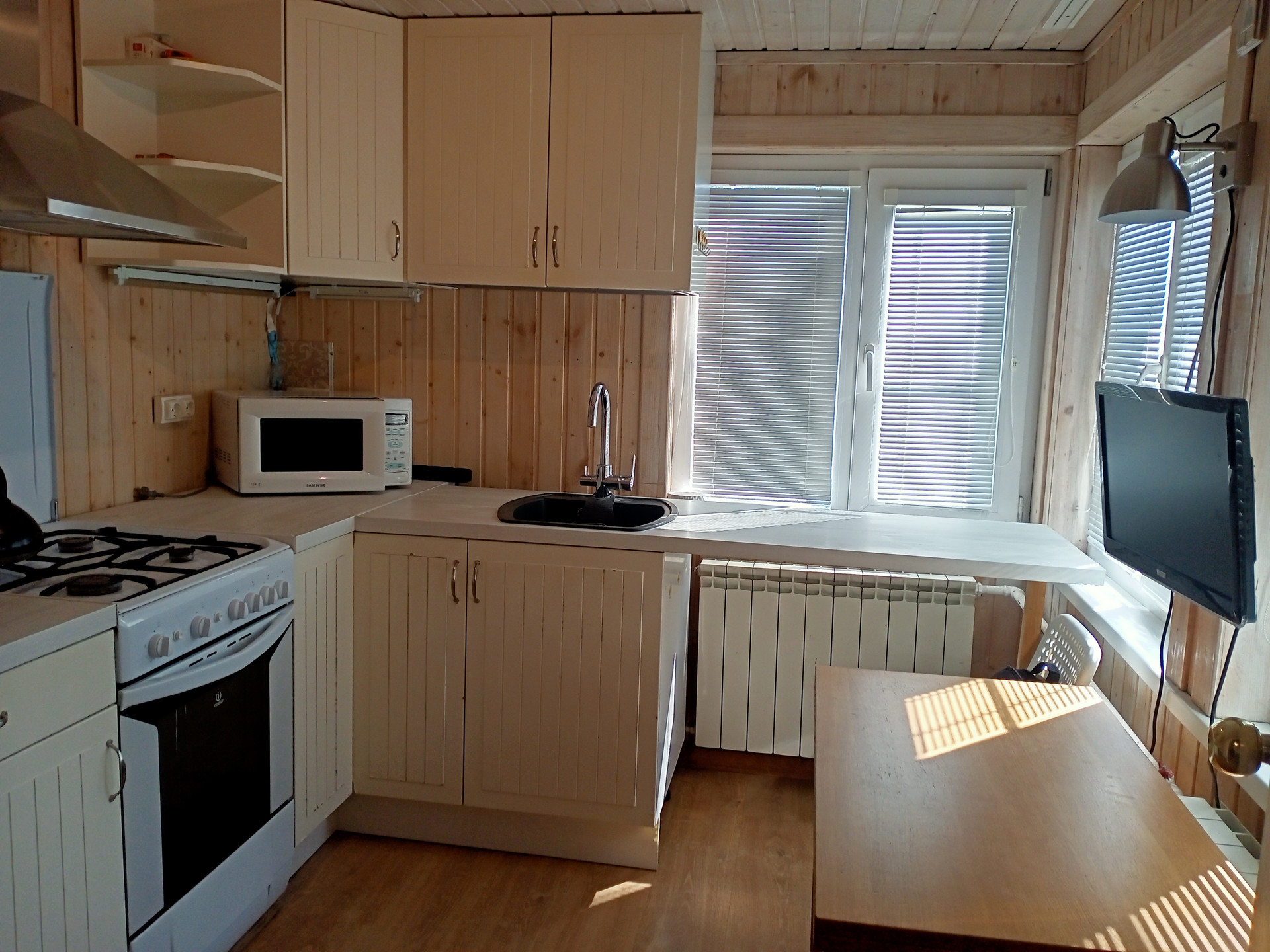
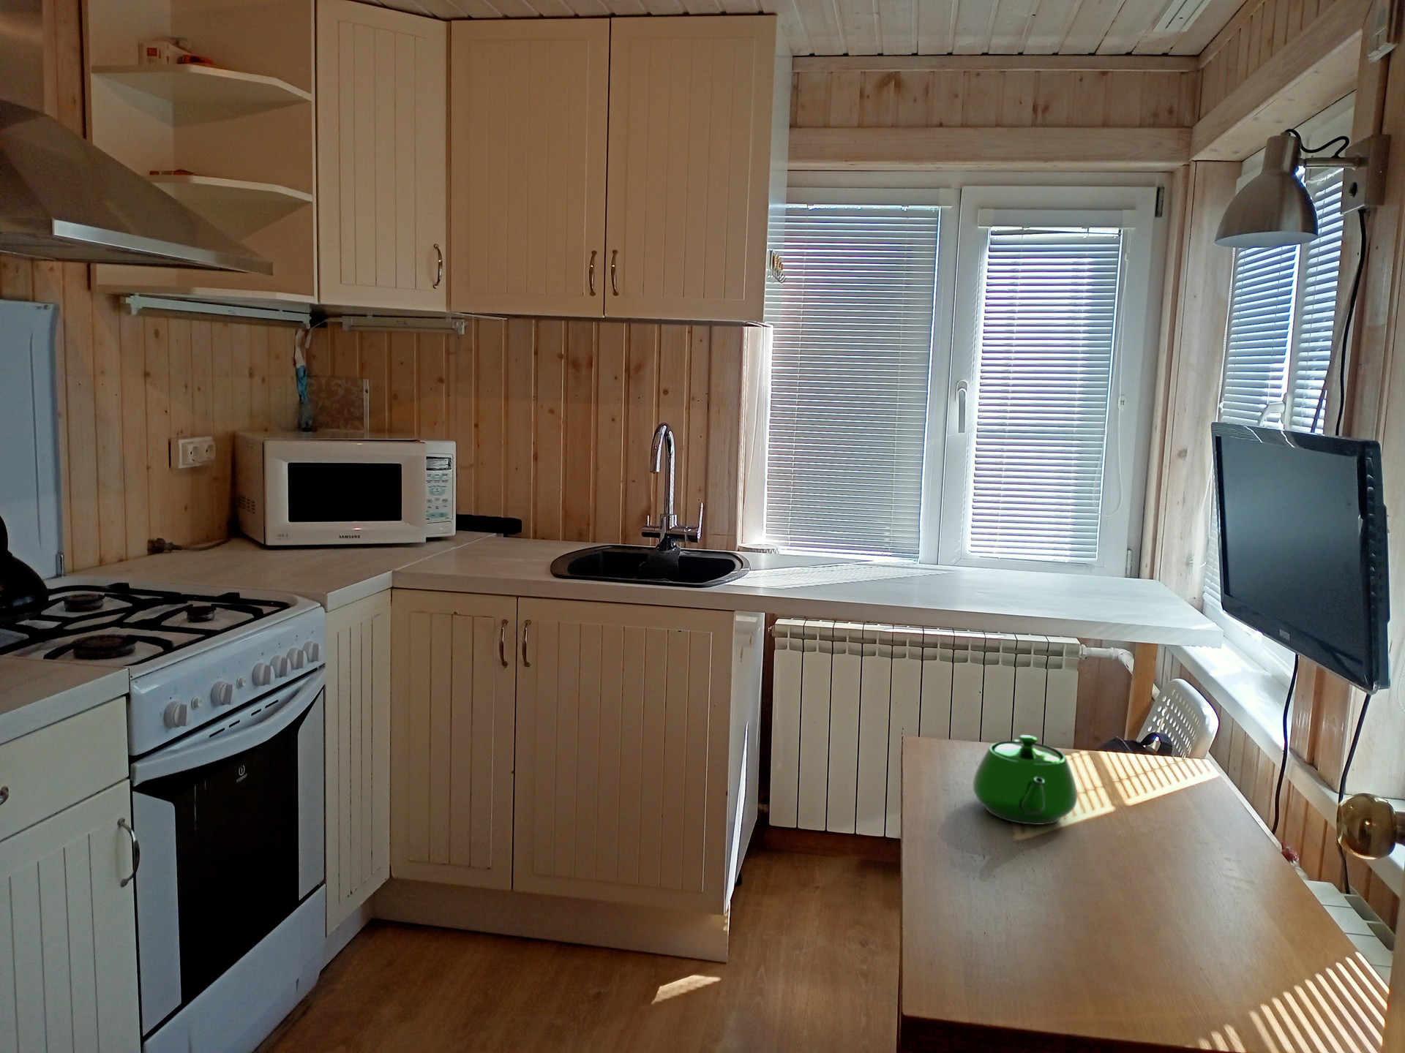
+ teapot [972,734,1078,825]
